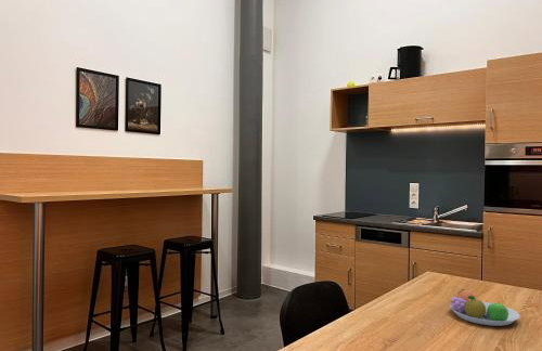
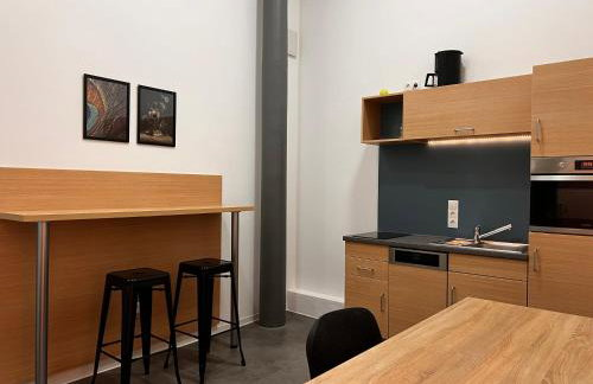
- fruit bowl [449,288,521,327]
